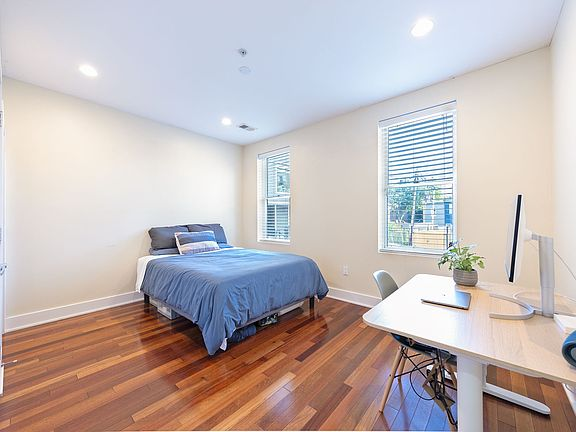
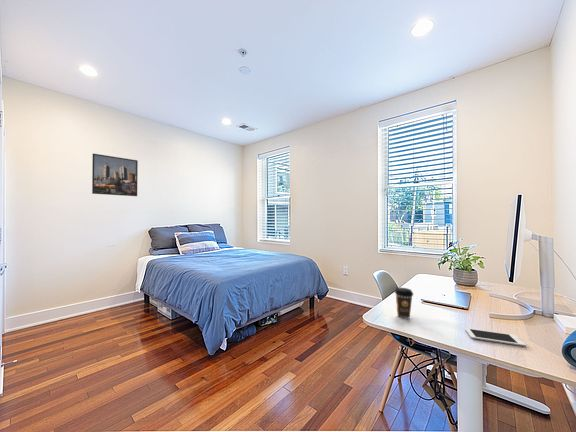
+ coffee cup [394,287,414,320]
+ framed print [91,153,139,197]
+ cell phone [464,327,527,347]
